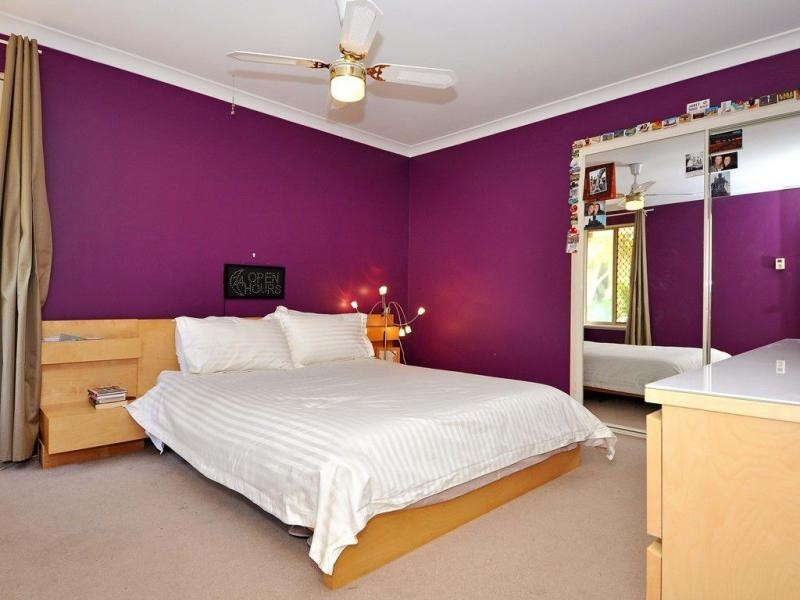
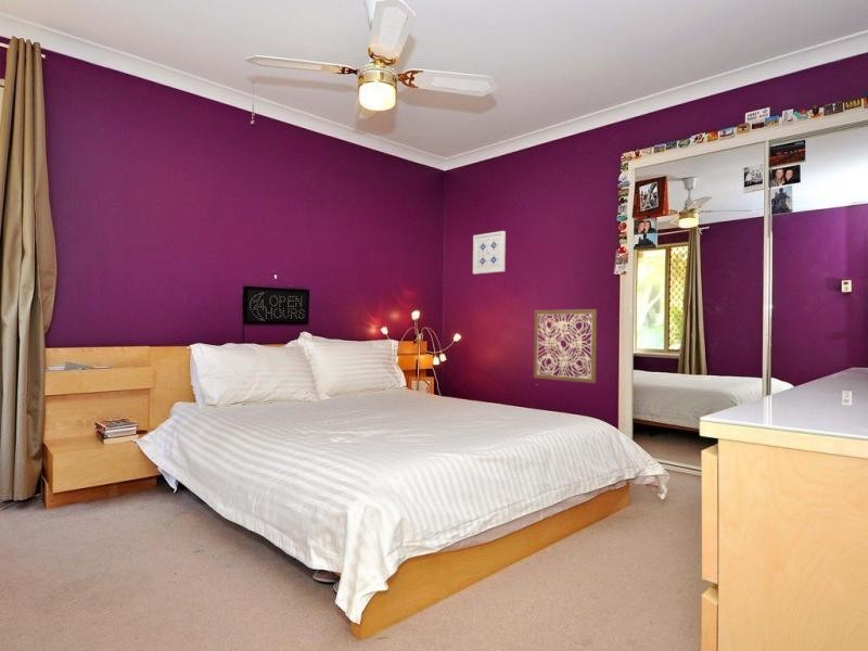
+ wall art [472,230,507,276]
+ wall art [533,307,598,384]
